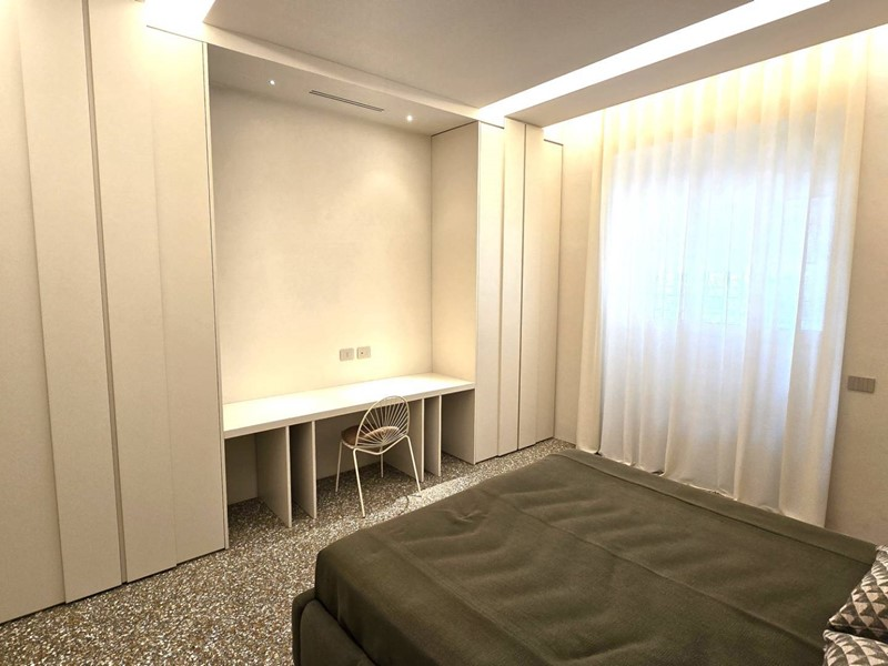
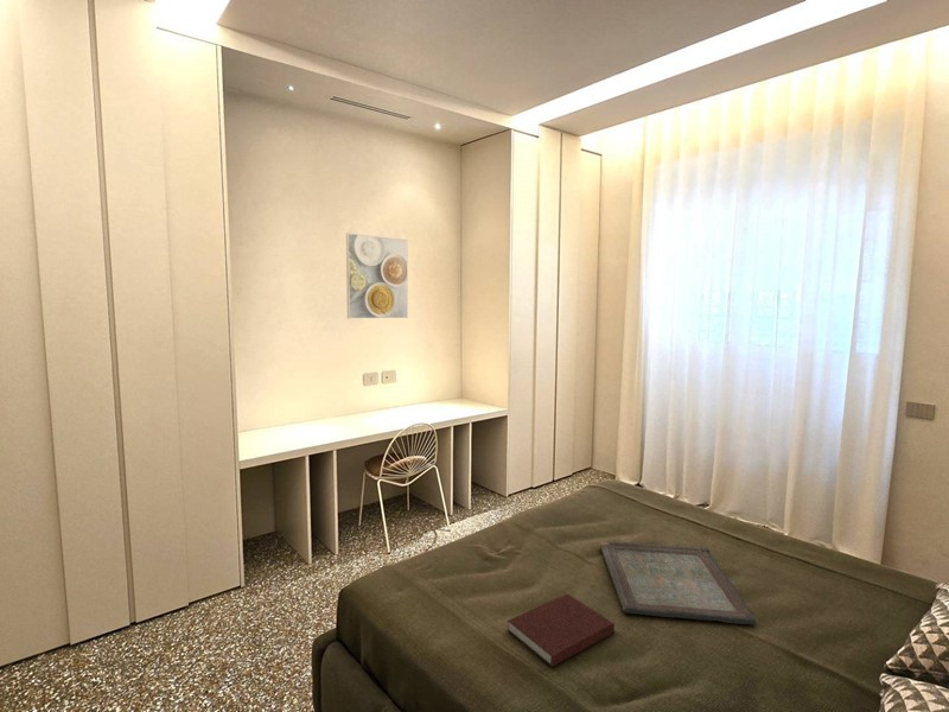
+ notebook [507,593,616,668]
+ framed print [345,233,409,319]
+ serving tray [599,540,757,625]
